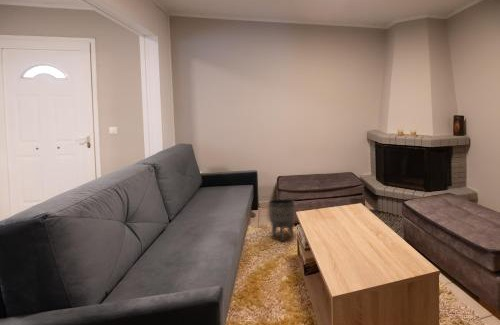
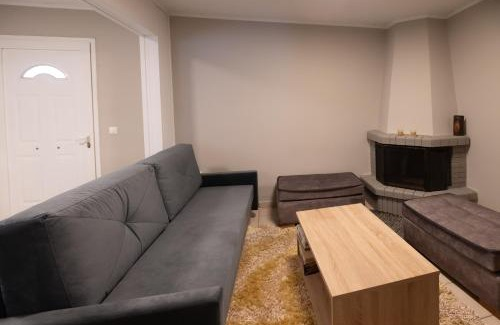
- planter [268,198,296,242]
